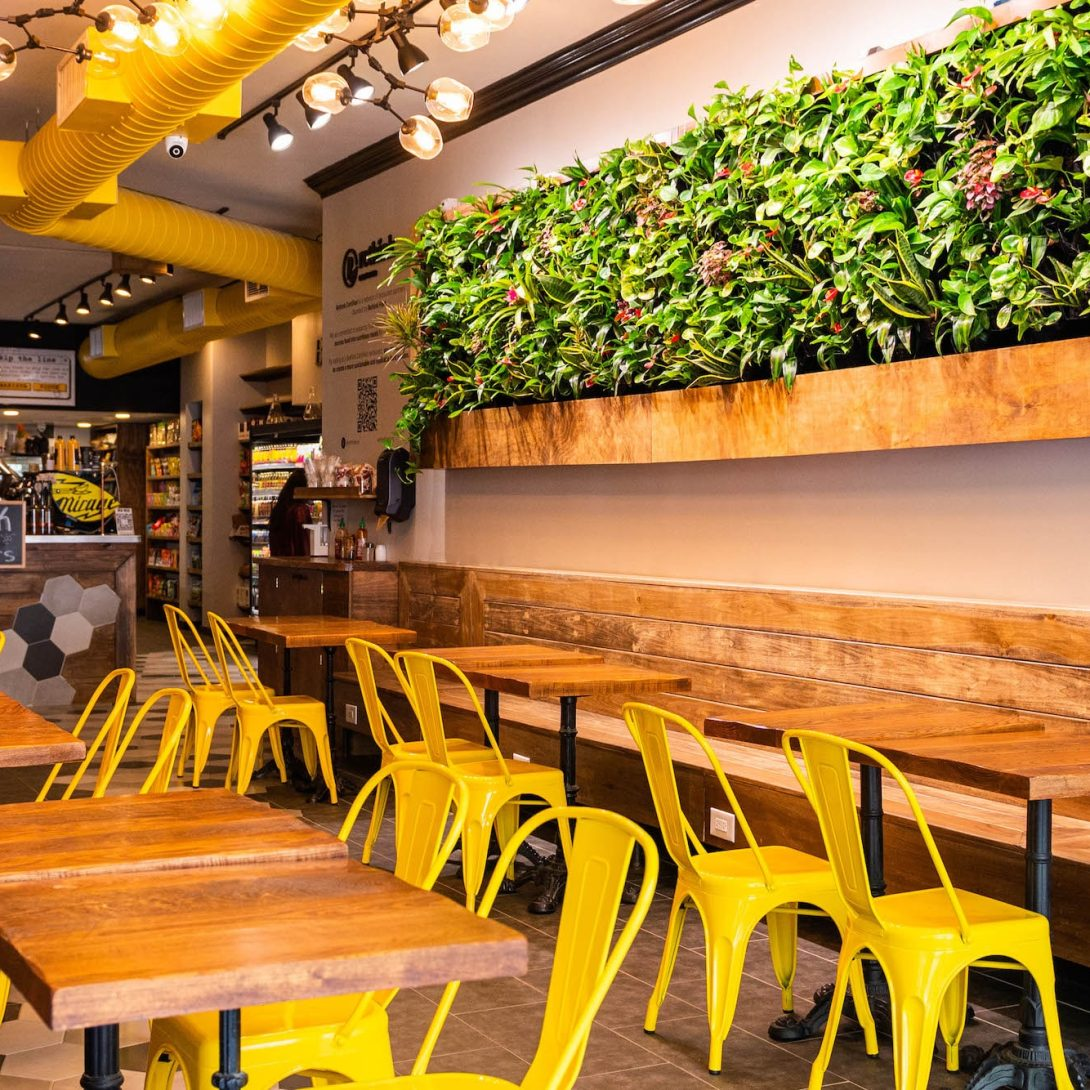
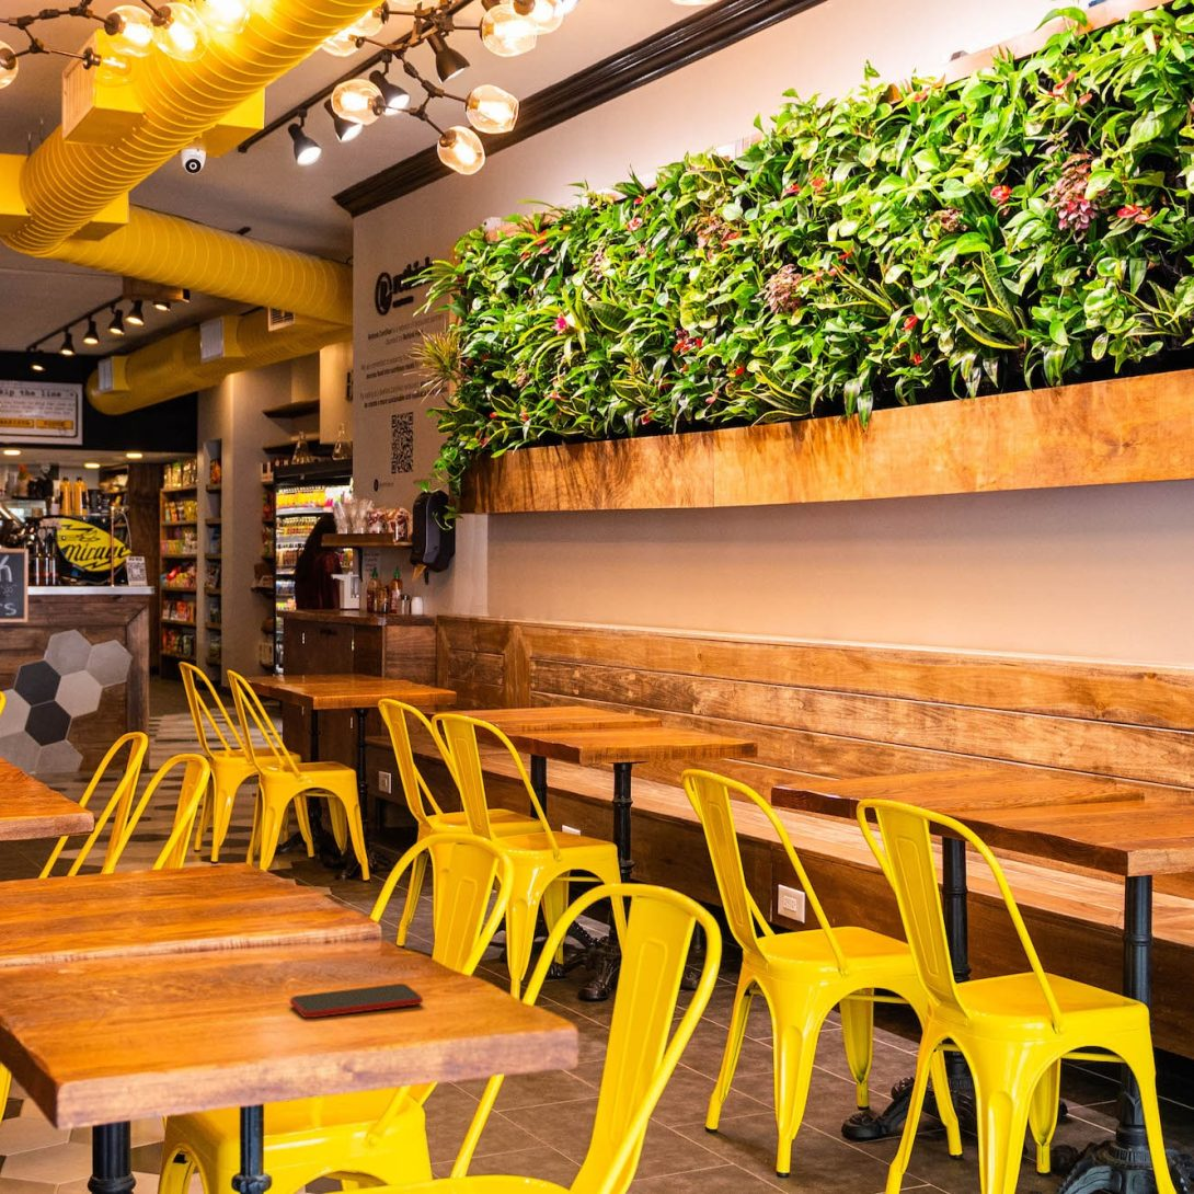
+ smartphone [289,983,424,1019]
